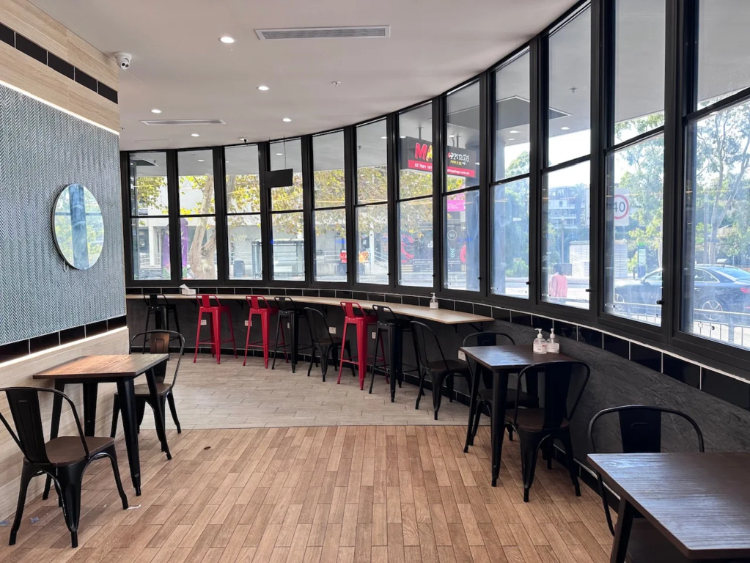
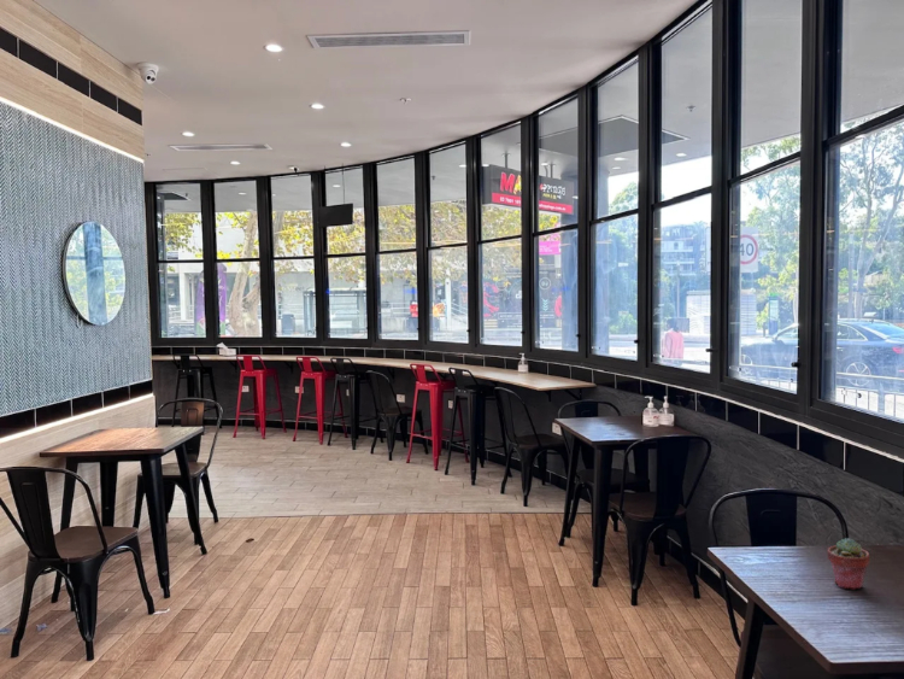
+ potted succulent [826,537,870,590]
